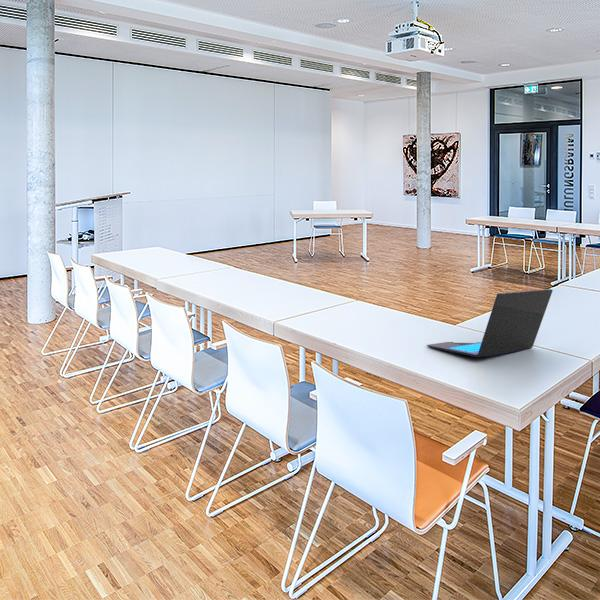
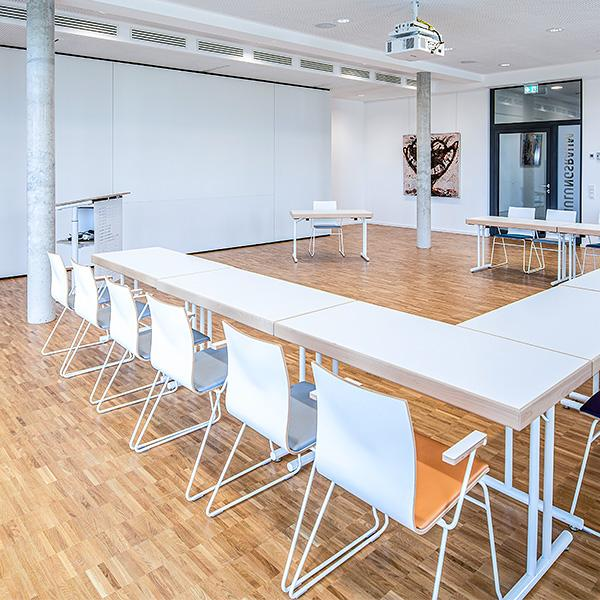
- laptop [426,288,554,358]
